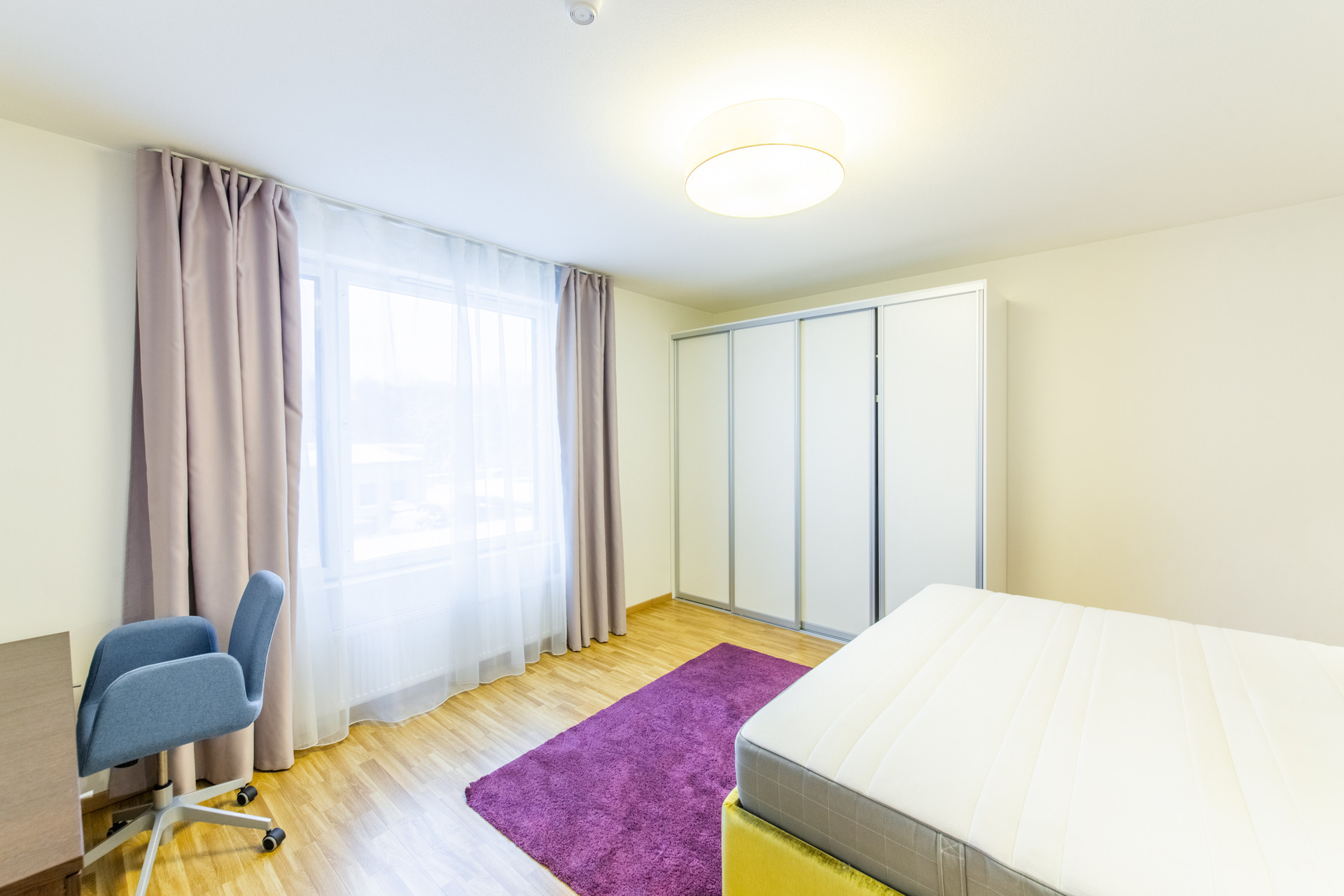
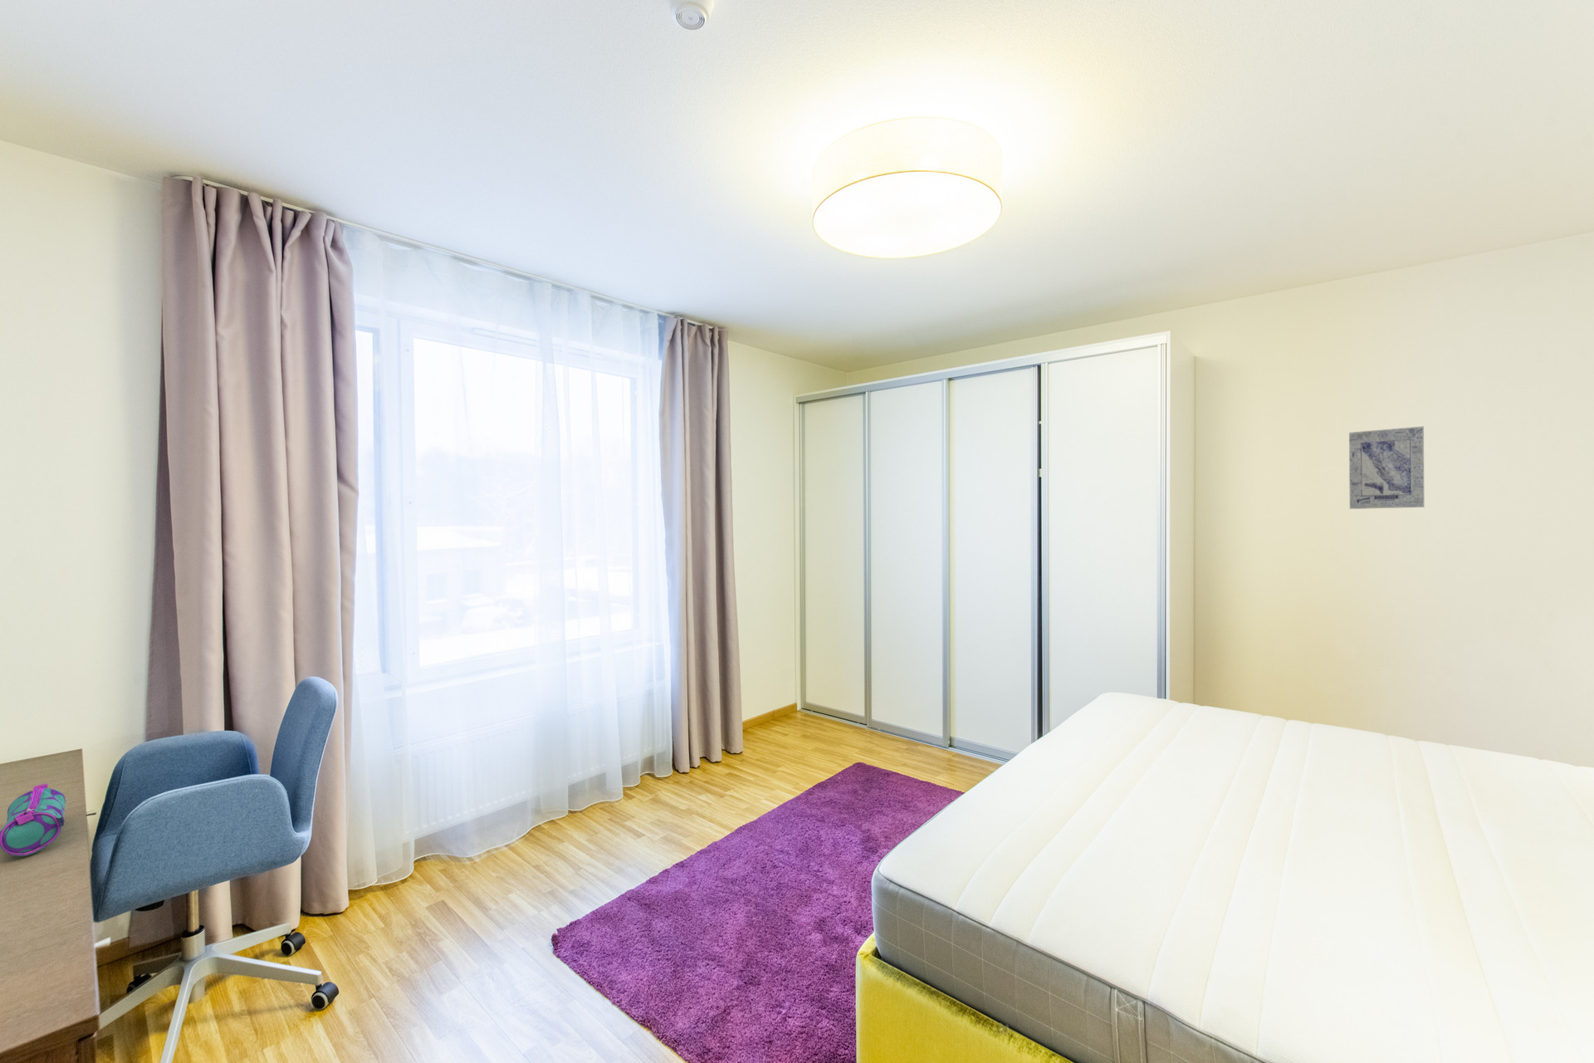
+ wall art [1348,425,1426,510]
+ pencil case [0,783,66,857]
